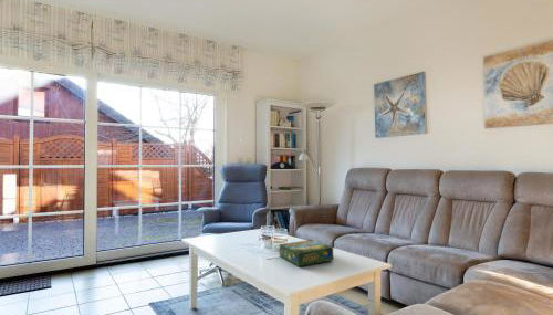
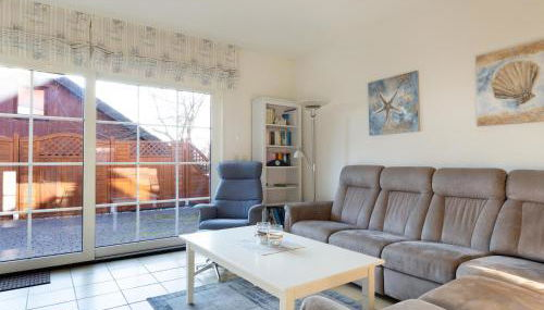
- board game [278,239,334,267]
